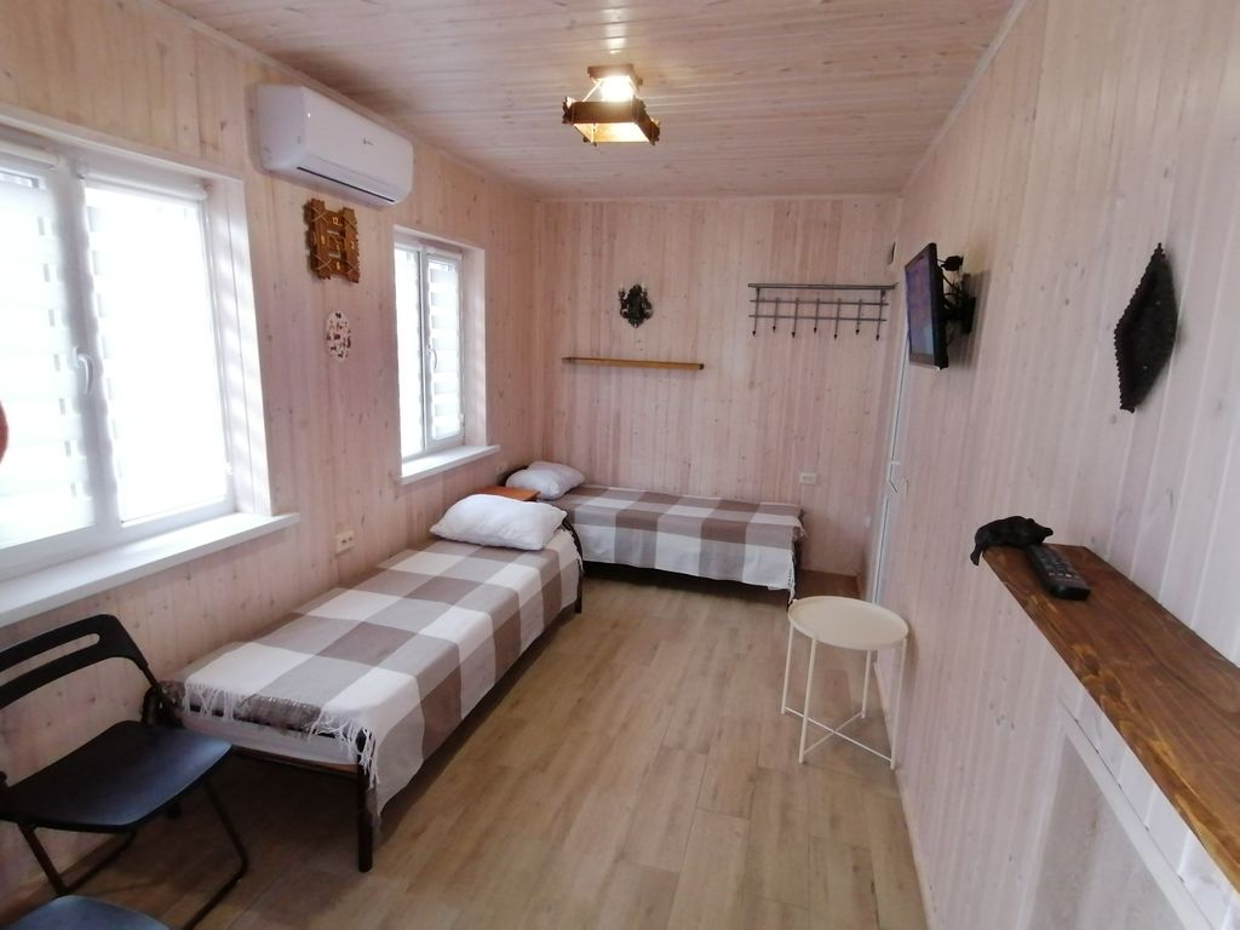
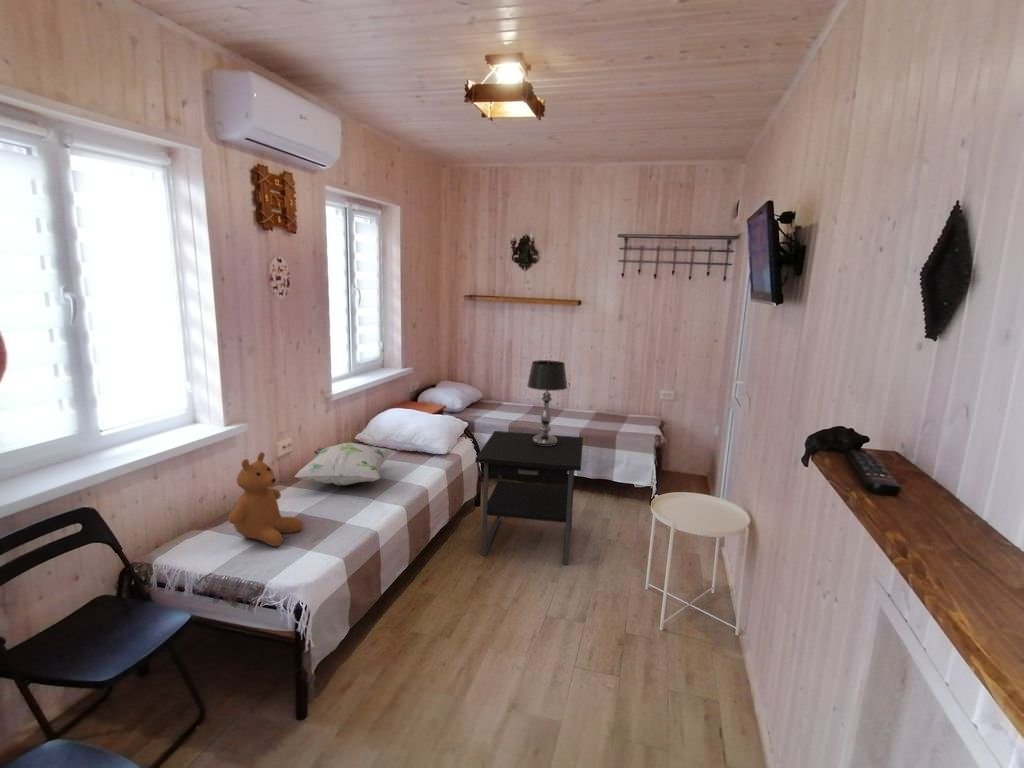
+ nightstand [474,430,584,566]
+ decorative pillow [293,441,396,486]
+ teddy bear [227,451,304,547]
+ table lamp [526,359,569,446]
